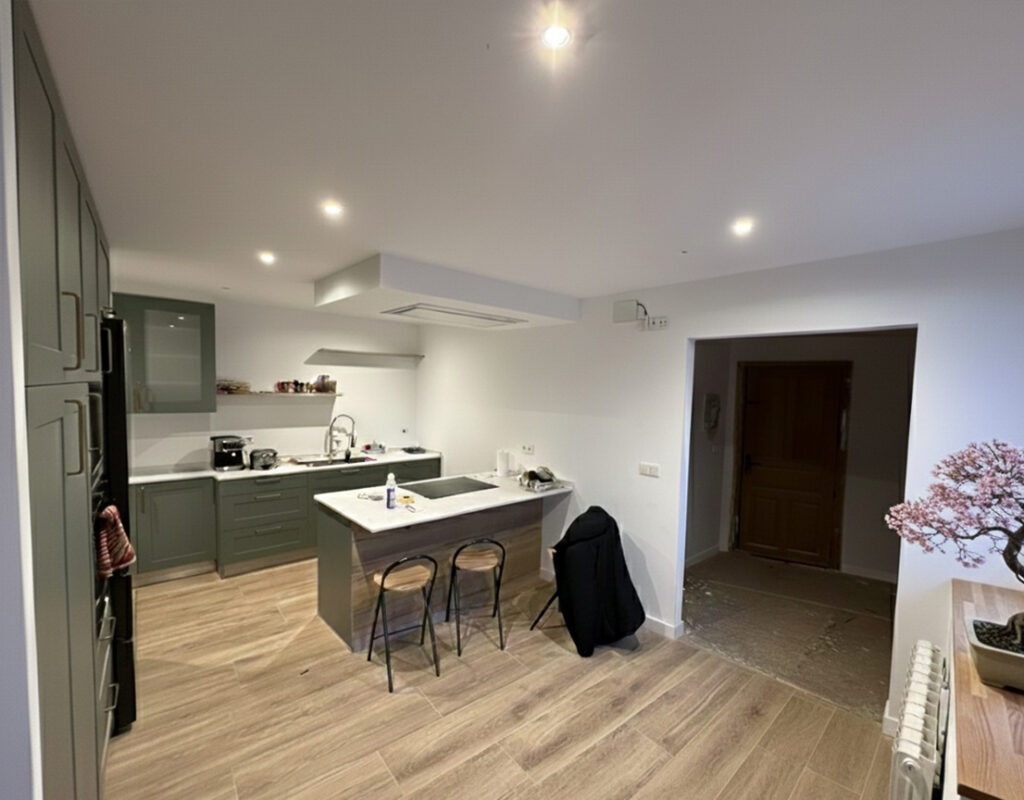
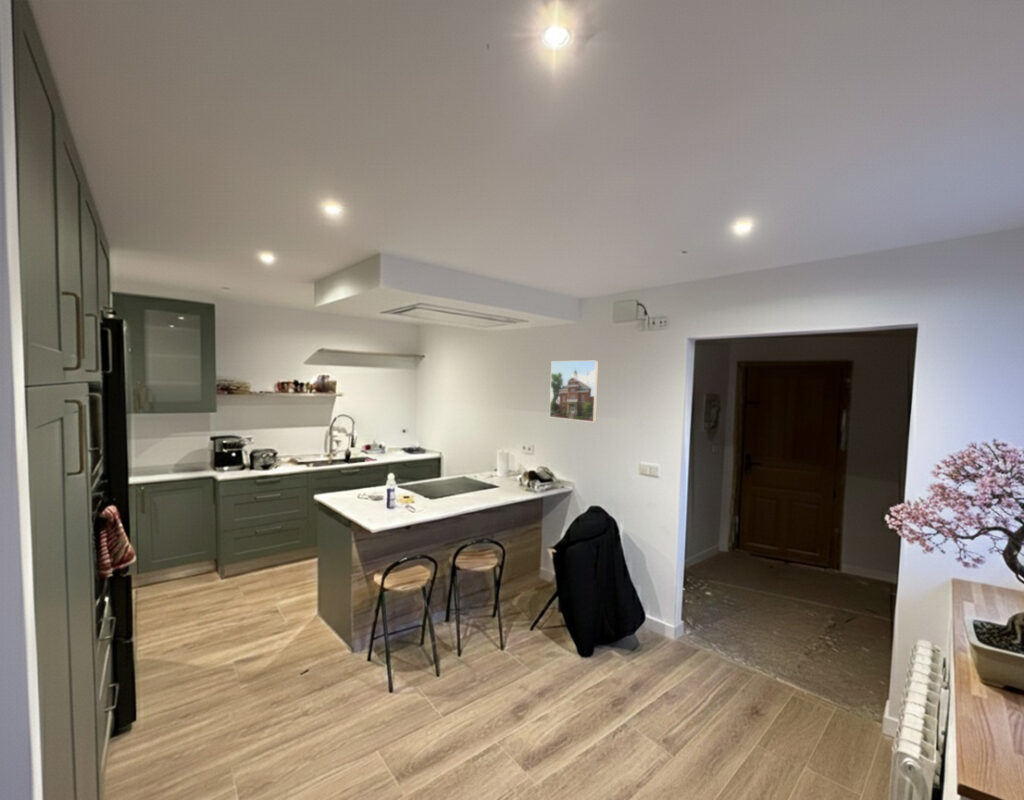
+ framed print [549,360,599,423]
